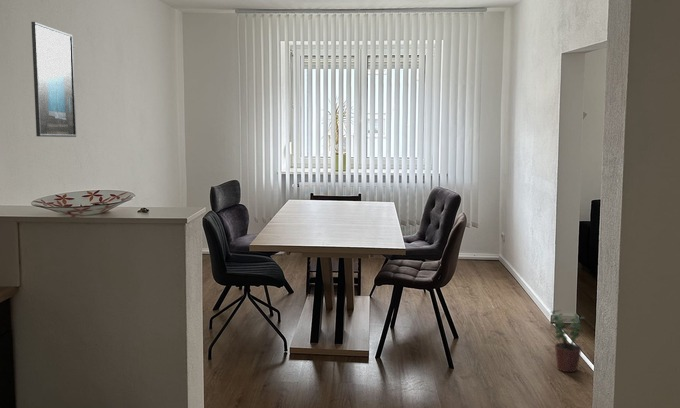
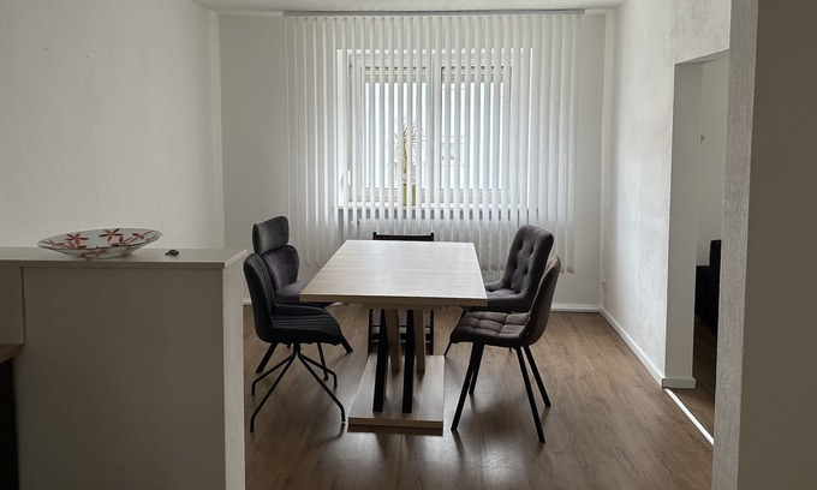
- potted plant [550,309,586,373]
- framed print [30,21,77,138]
